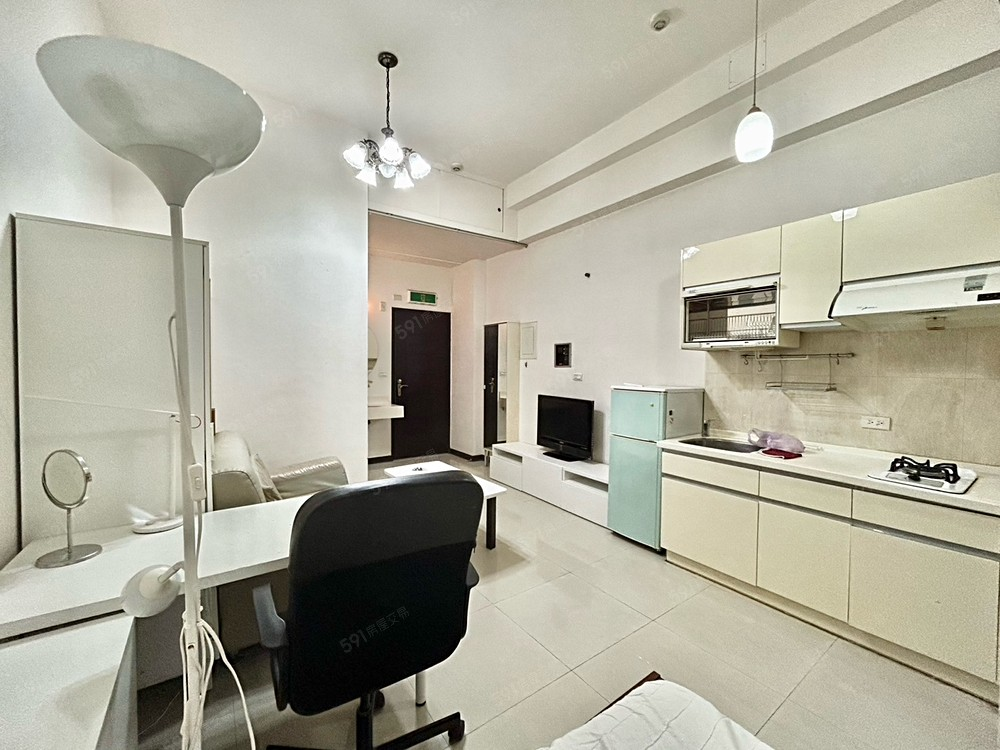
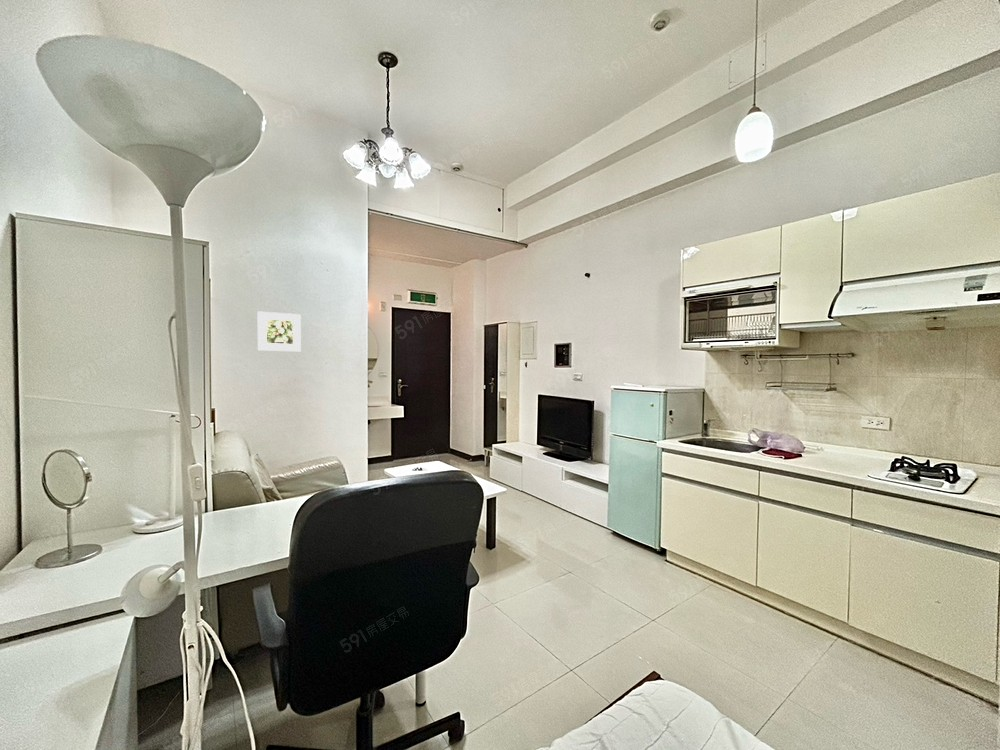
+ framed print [257,311,302,352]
